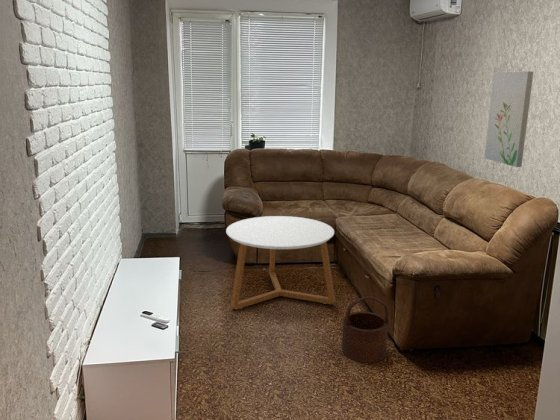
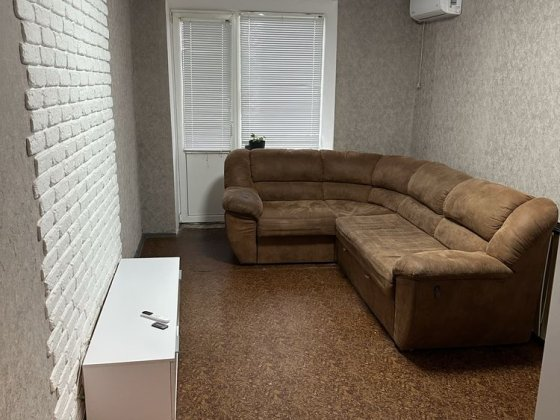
- wall art [483,70,534,168]
- wooden bucket [341,295,390,364]
- coffee table [225,215,336,311]
